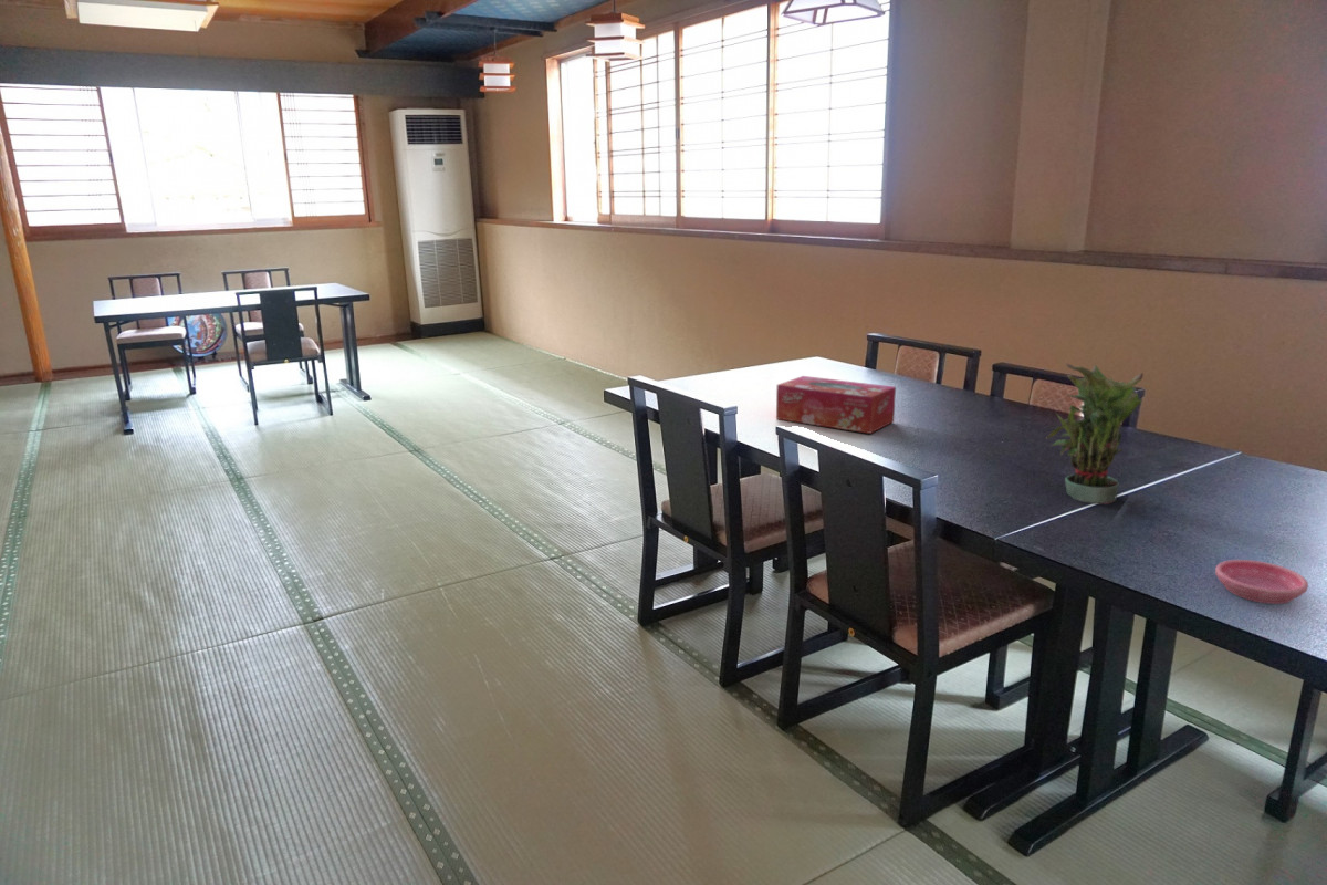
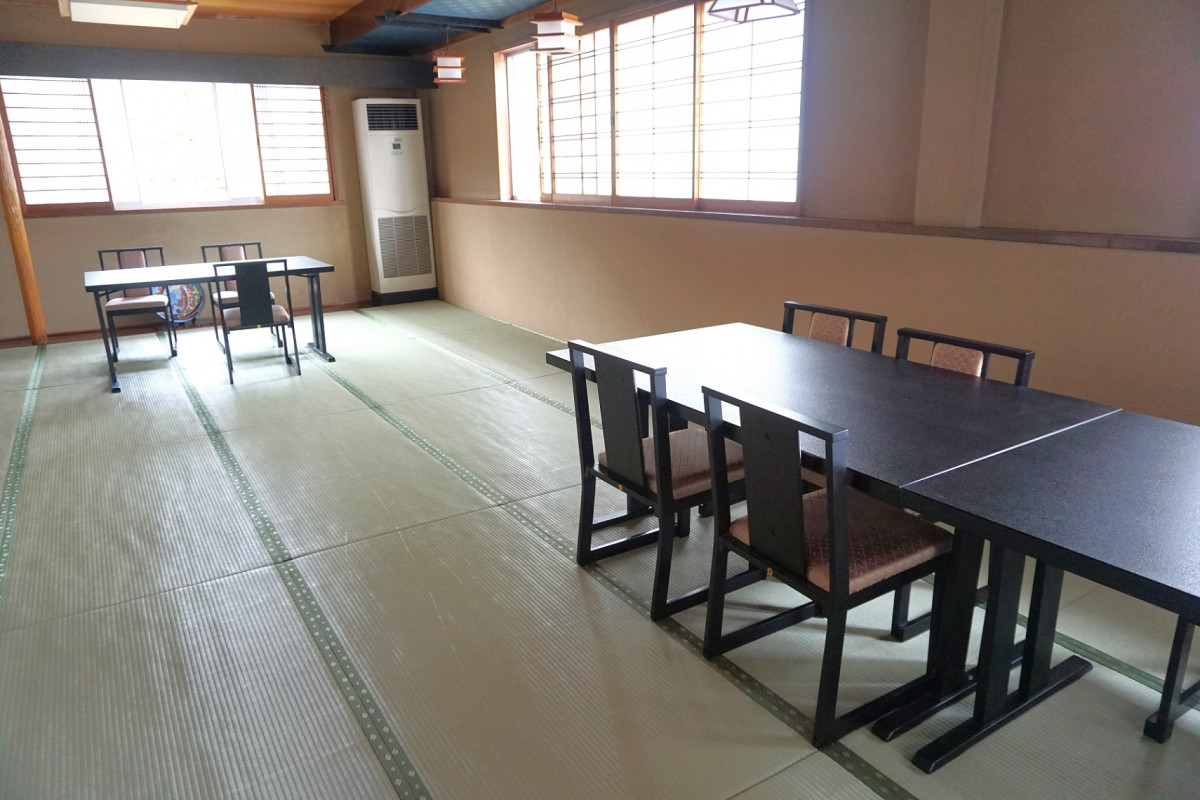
- potted plant [1046,362,1145,506]
- saucer [1214,559,1309,605]
- tissue box [775,375,897,435]
